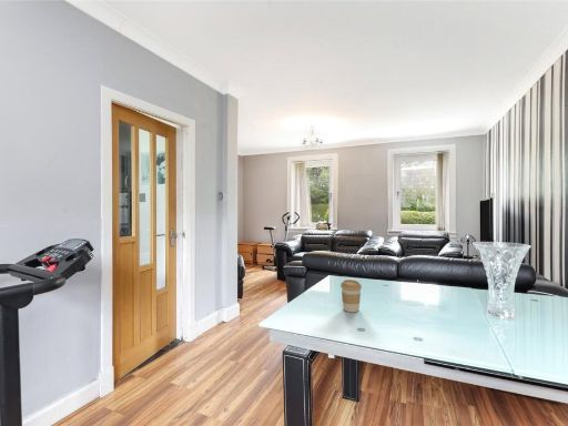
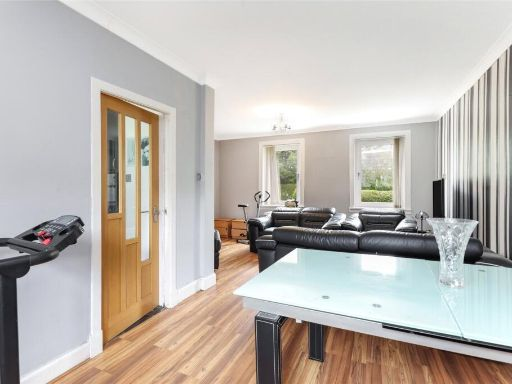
- coffee cup [339,278,363,313]
